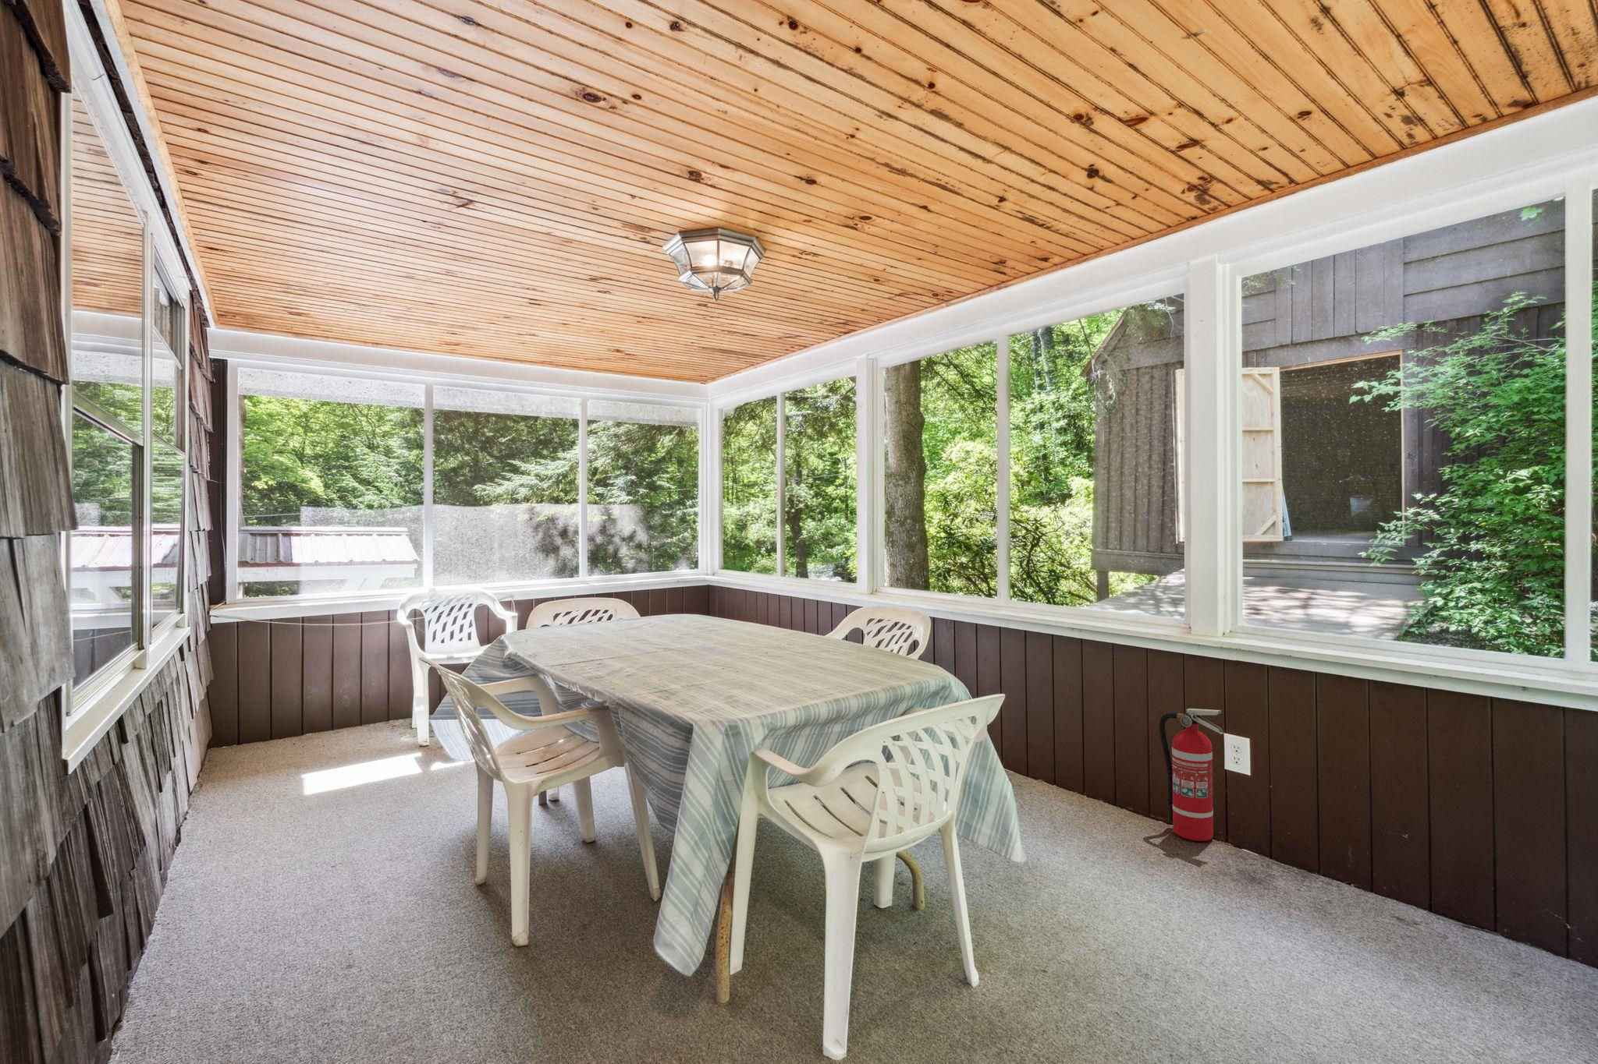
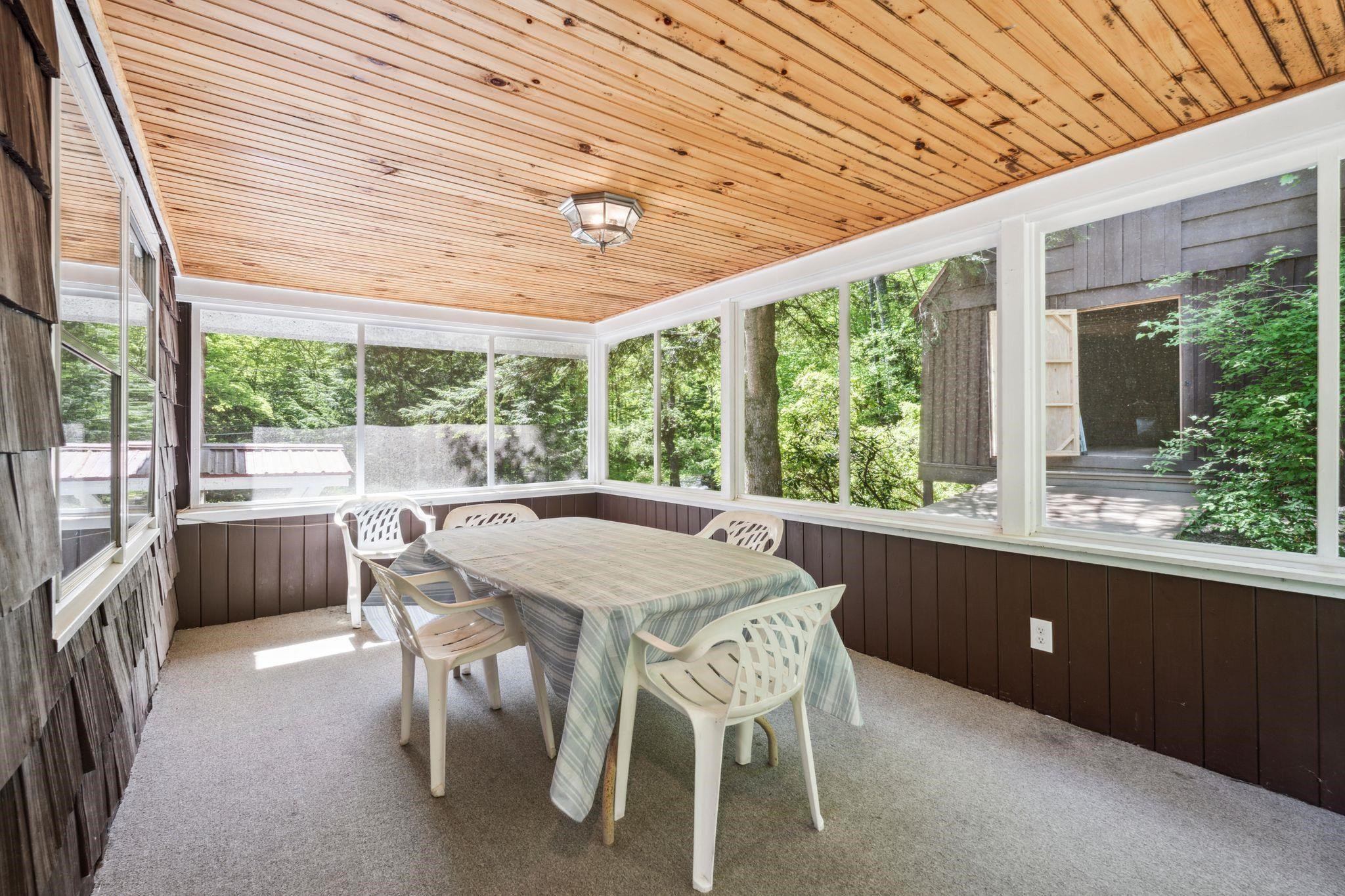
- fire extinguisher [1158,708,1224,842]
